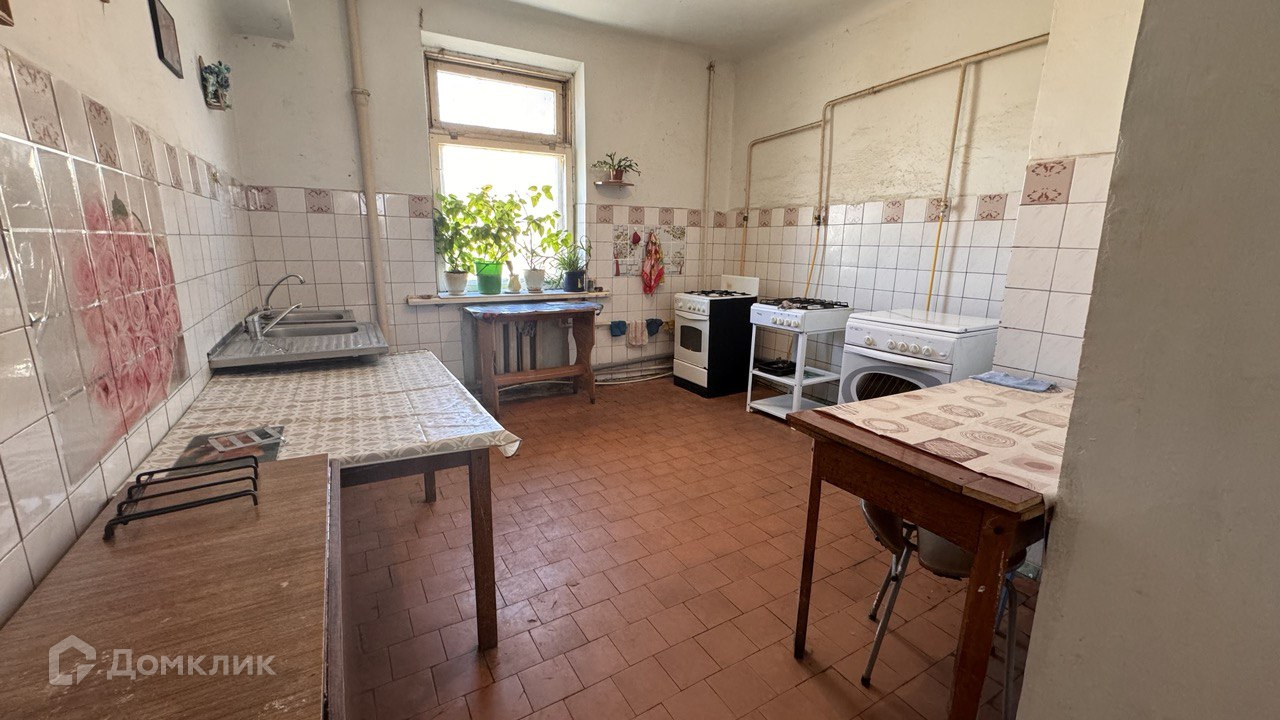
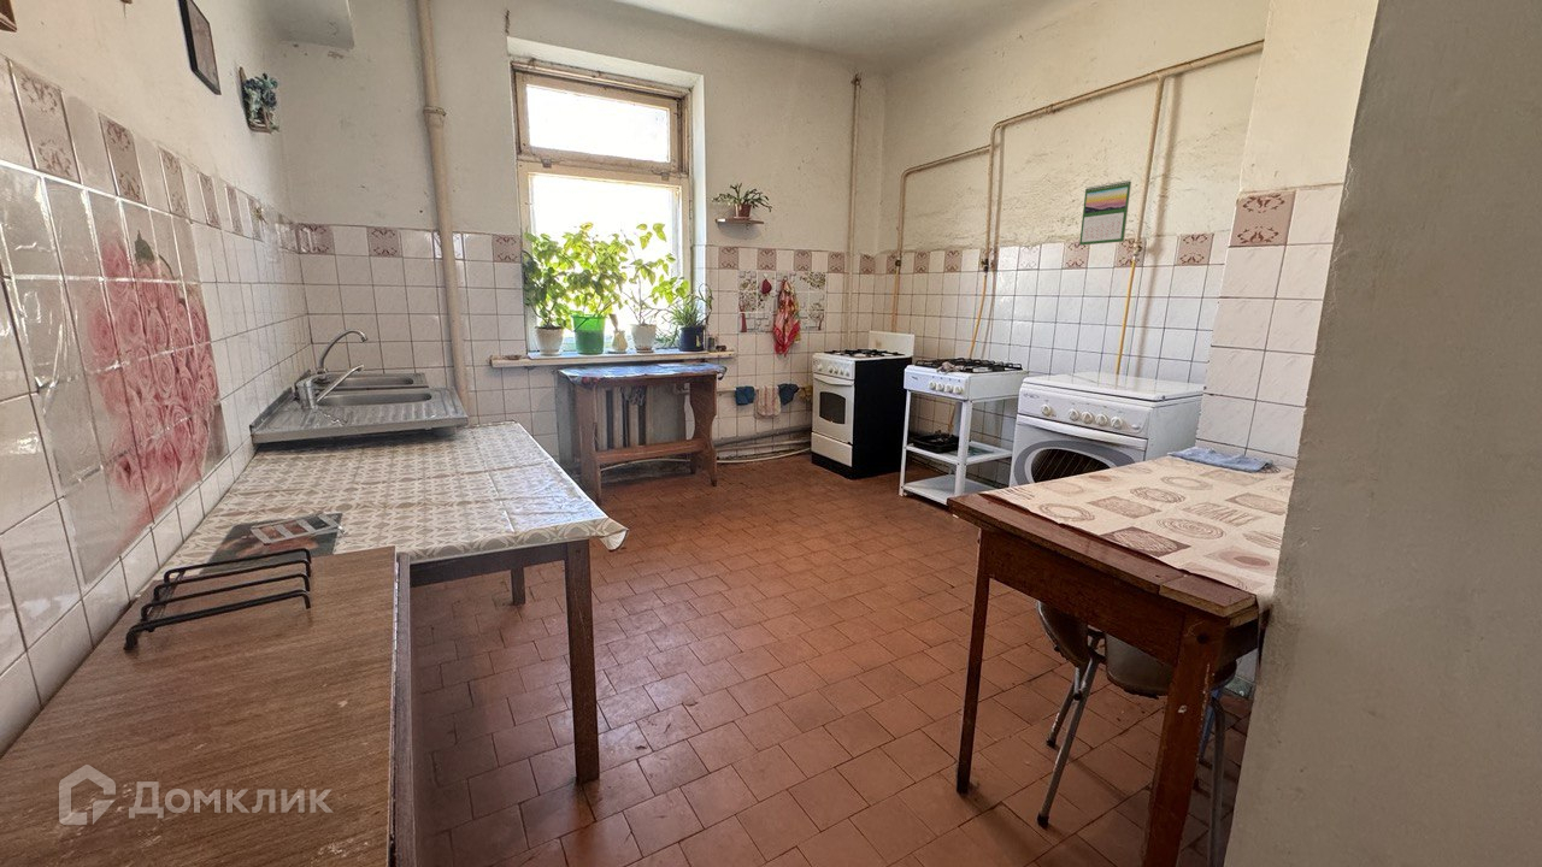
+ calendar [1078,179,1132,247]
